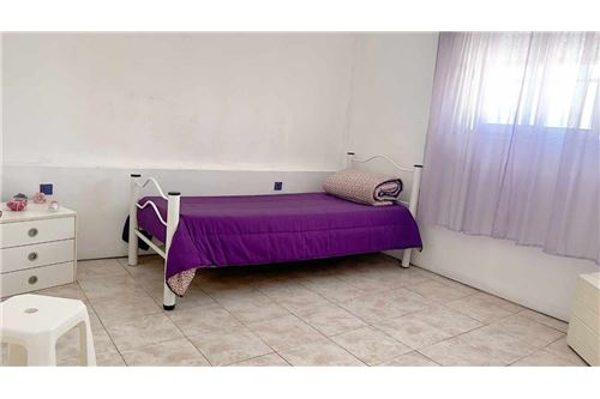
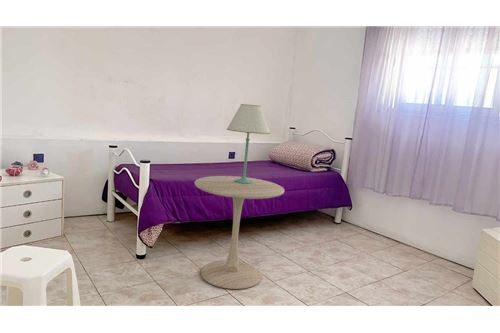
+ table lamp [226,103,271,184]
+ side table [194,175,285,290]
